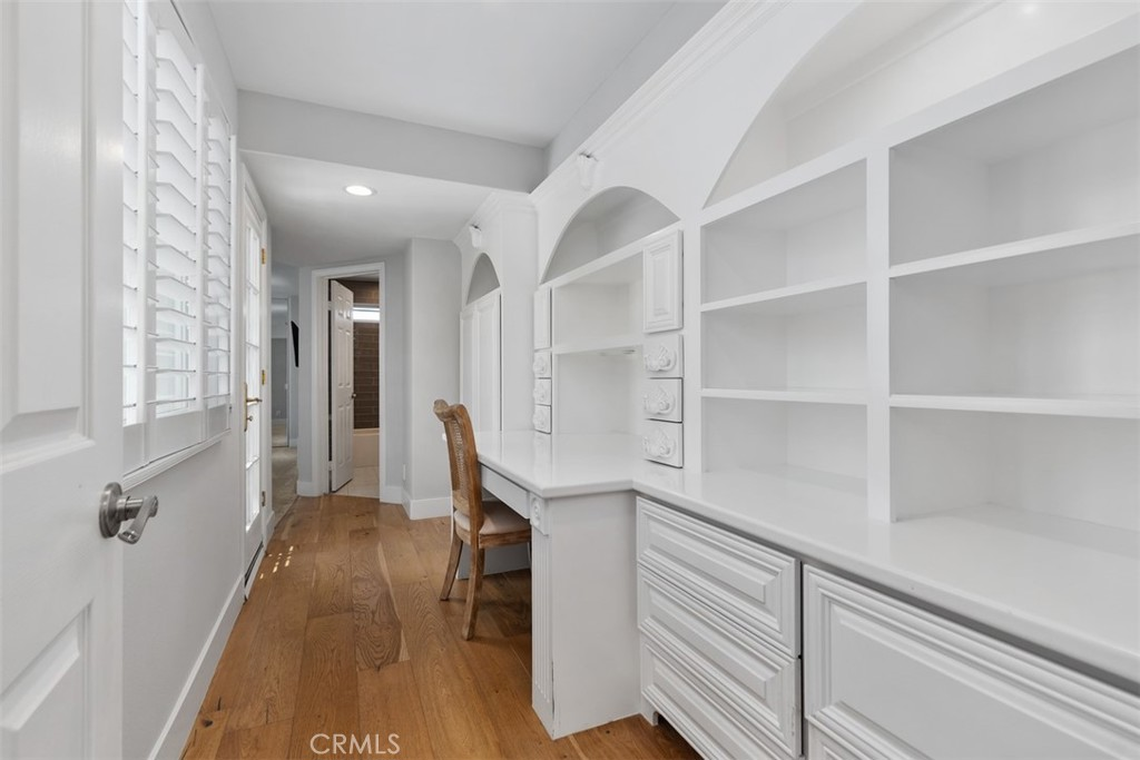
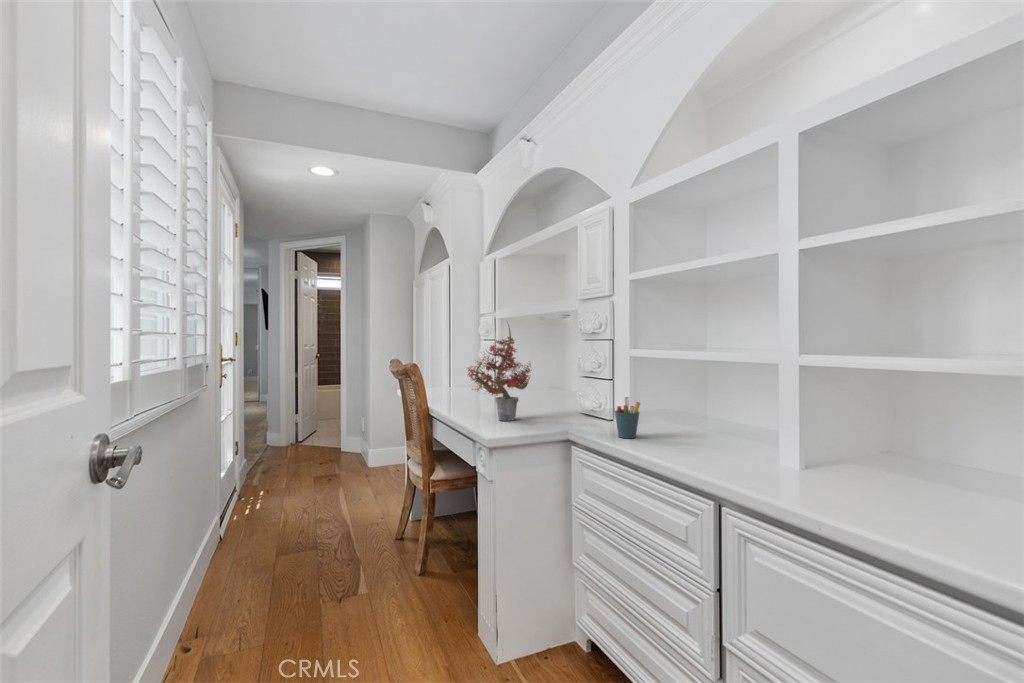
+ potted plant [465,321,533,422]
+ pen holder [614,396,641,439]
